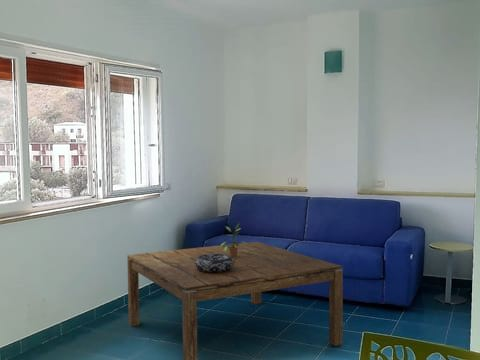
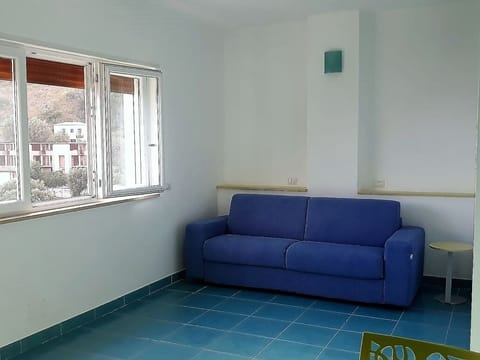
- decorative bowl [195,254,234,272]
- coffee table [126,241,344,360]
- potted plant [219,222,249,257]
